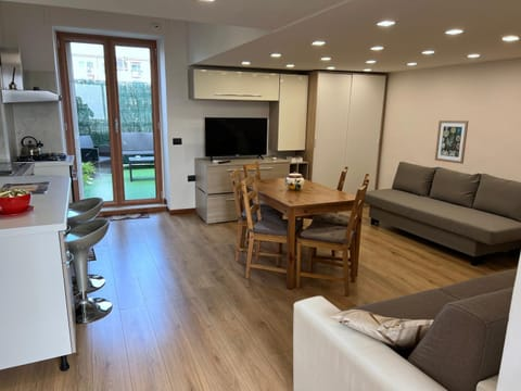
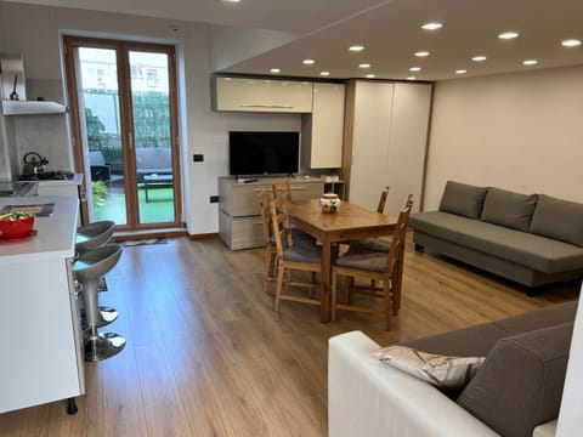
- wall art [434,119,470,165]
